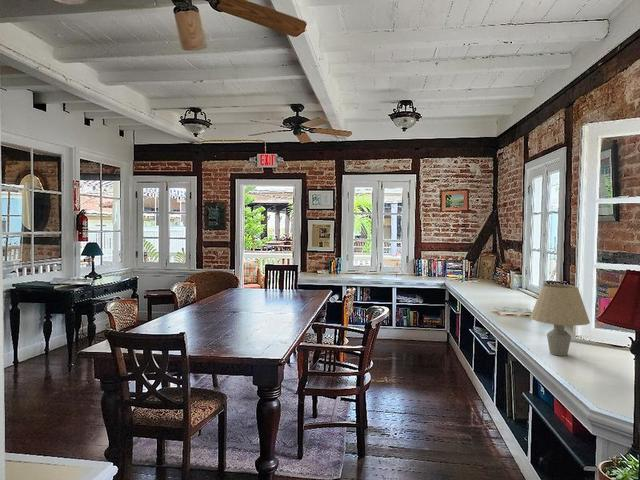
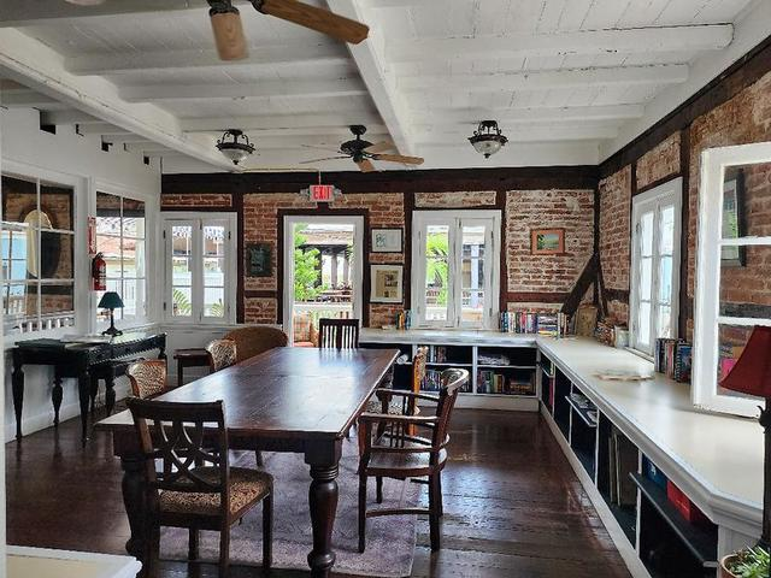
- table lamp [529,283,591,357]
